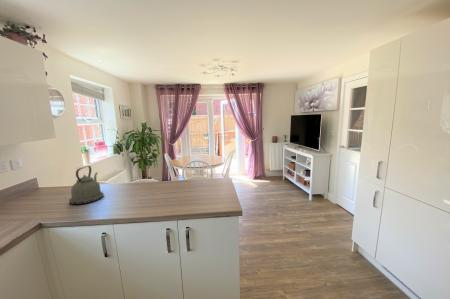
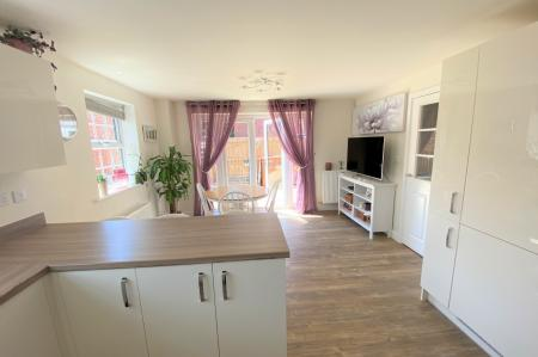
- kettle [68,165,105,205]
